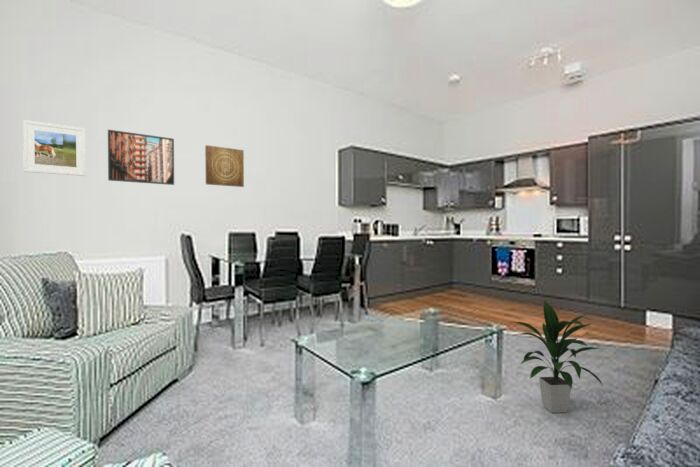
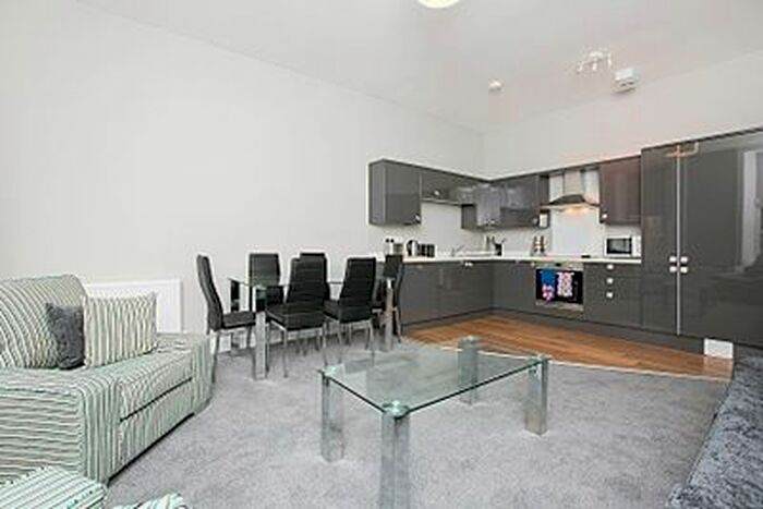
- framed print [22,119,87,177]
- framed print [107,129,175,186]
- indoor plant [509,299,604,414]
- wall art [204,144,245,188]
